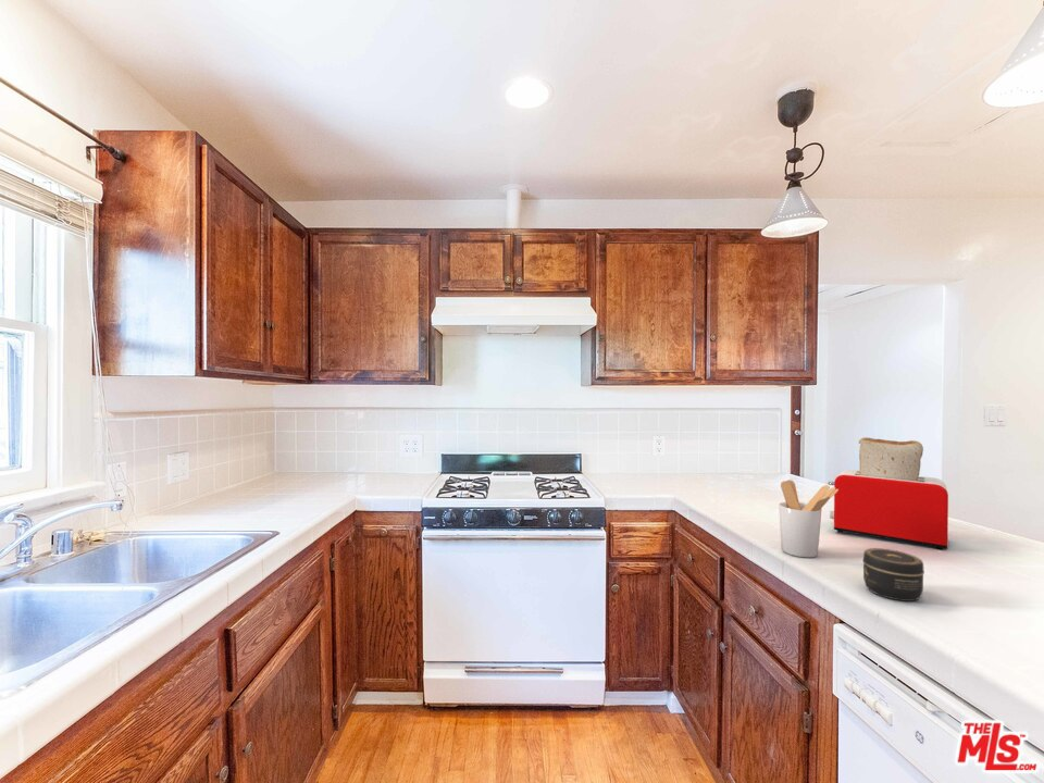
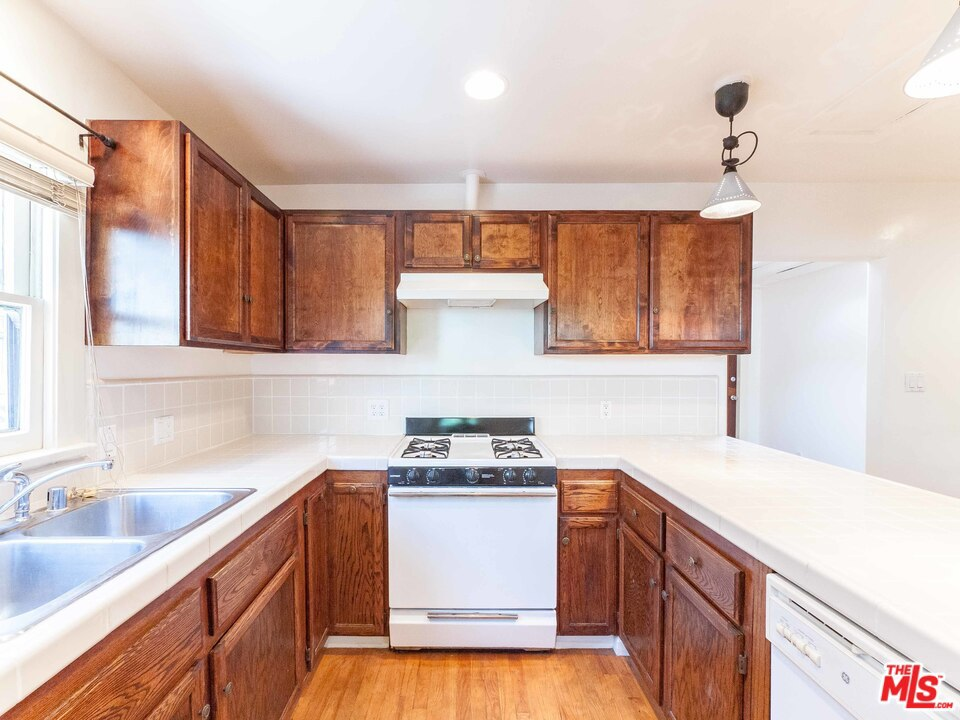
- toaster [826,437,949,550]
- utensil holder [778,478,838,559]
- jar [862,547,925,602]
